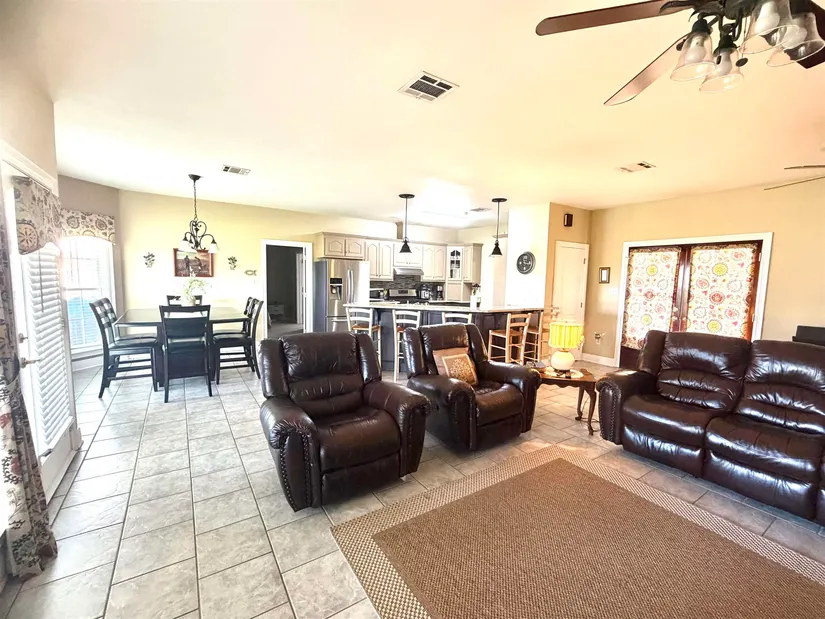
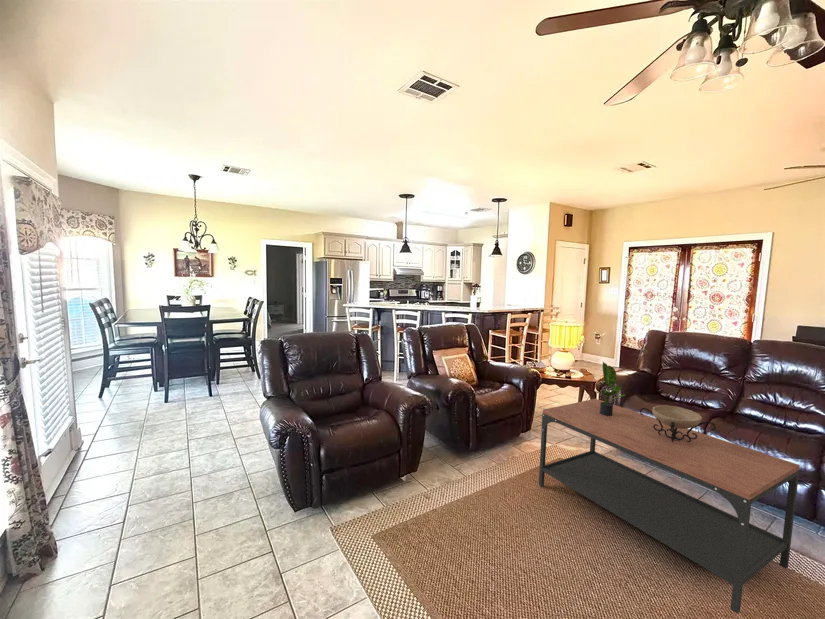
+ decorative bowl [639,405,717,442]
+ coffee table [538,398,801,615]
+ potted plant [594,361,626,416]
